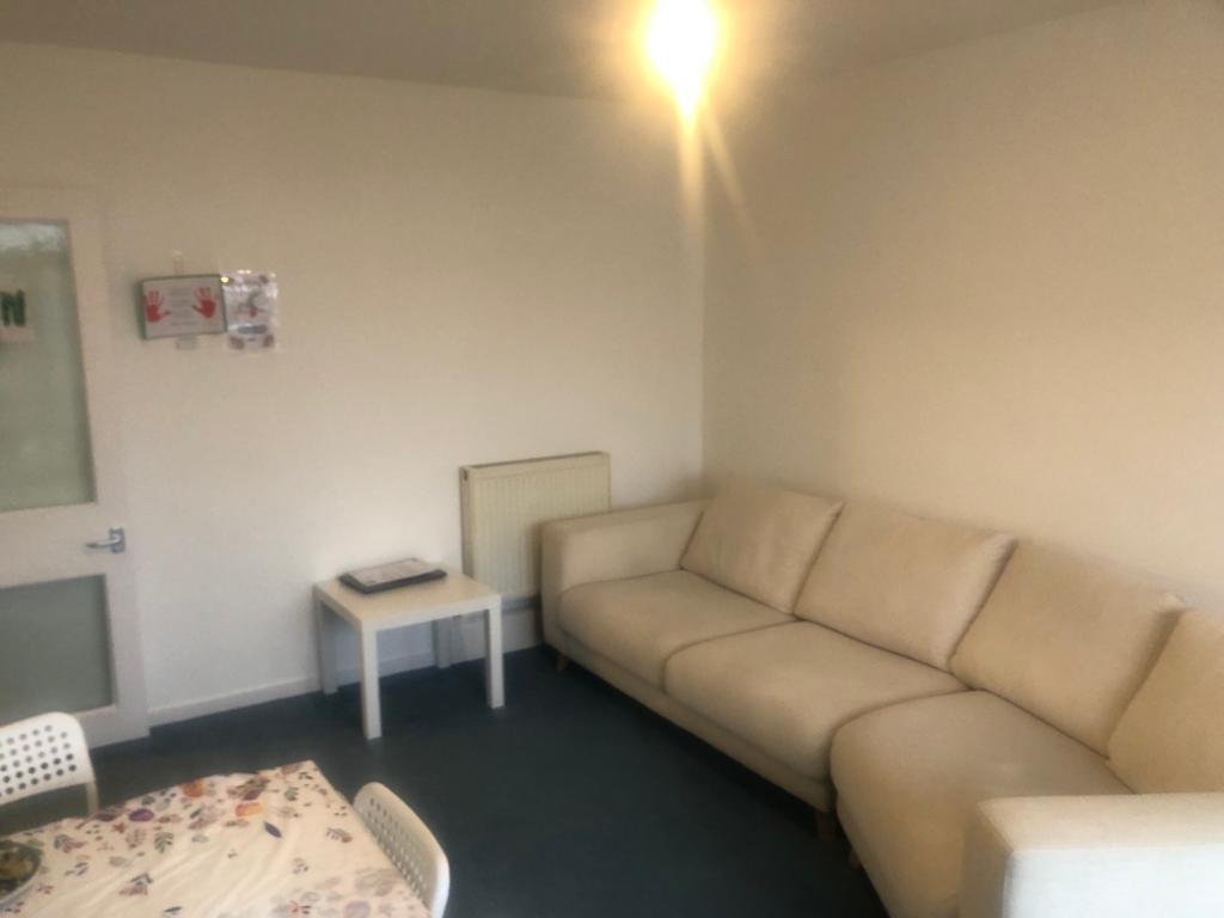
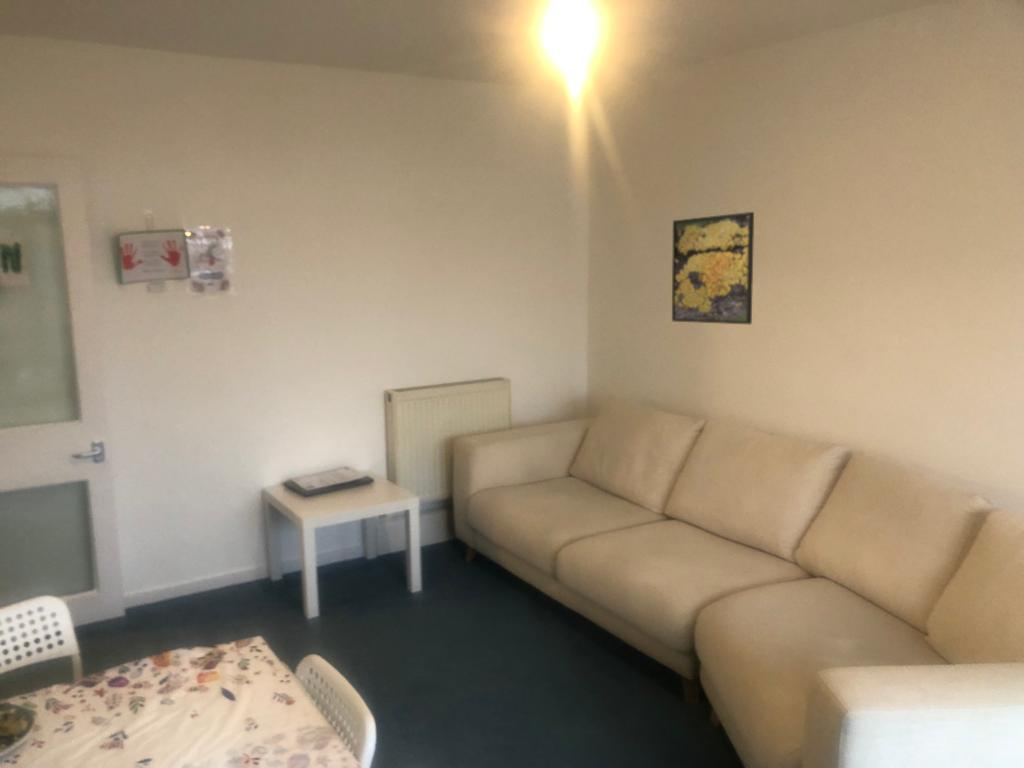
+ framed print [671,211,755,325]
